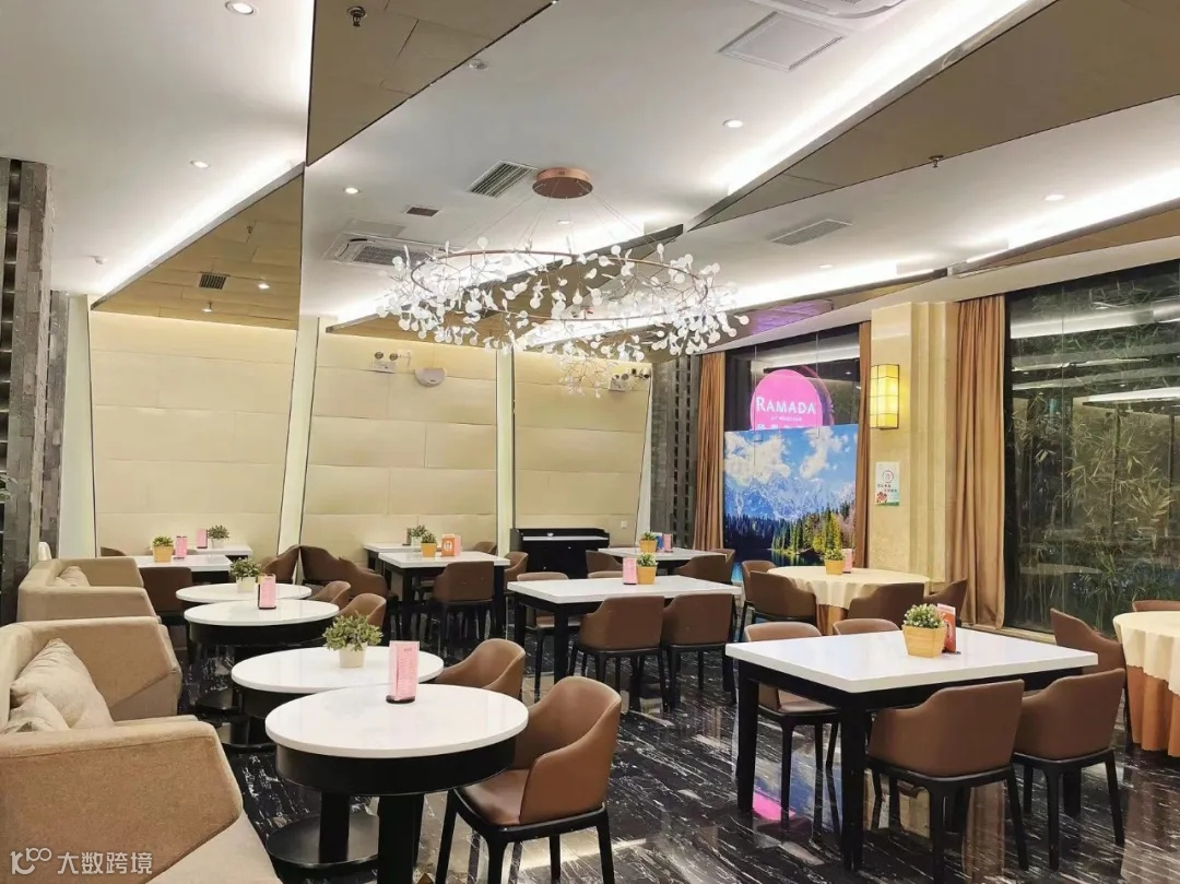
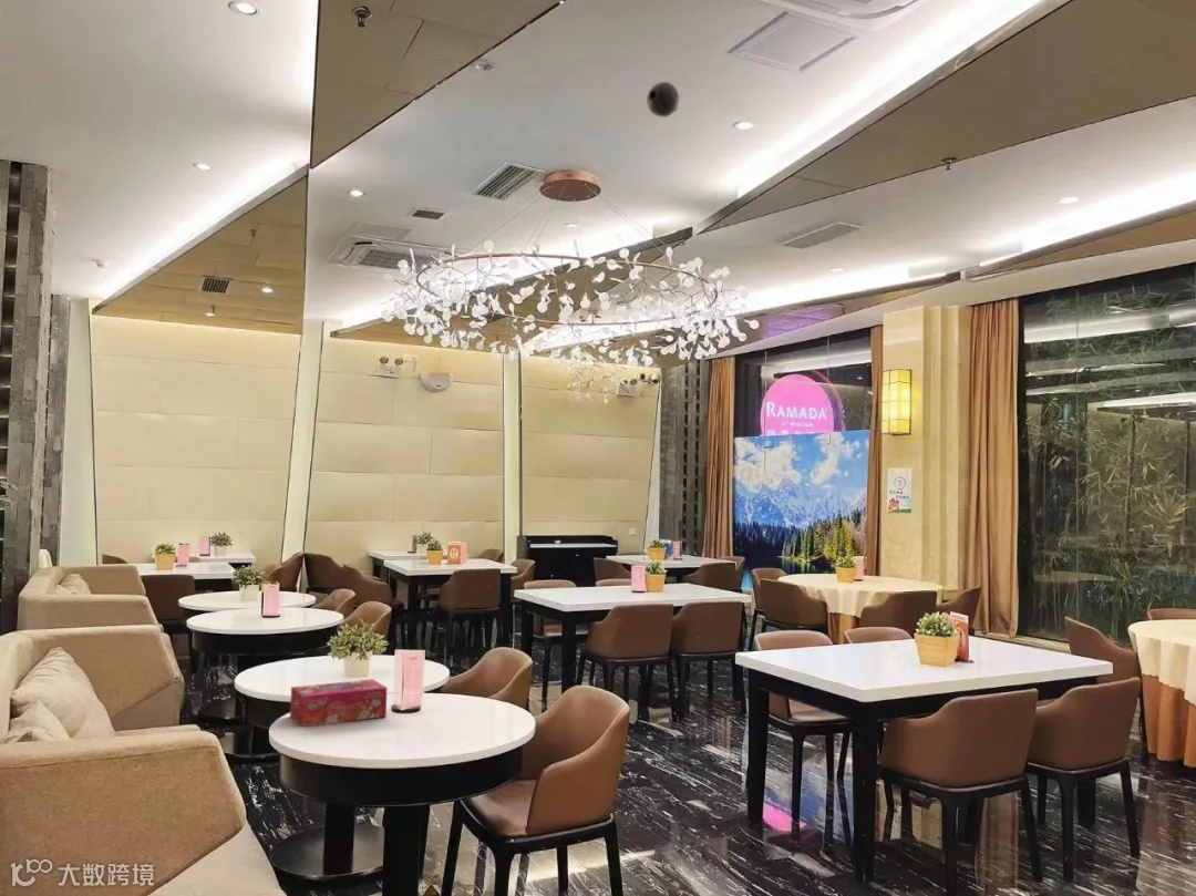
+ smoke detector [646,81,681,119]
+ tissue box [289,678,389,728]
